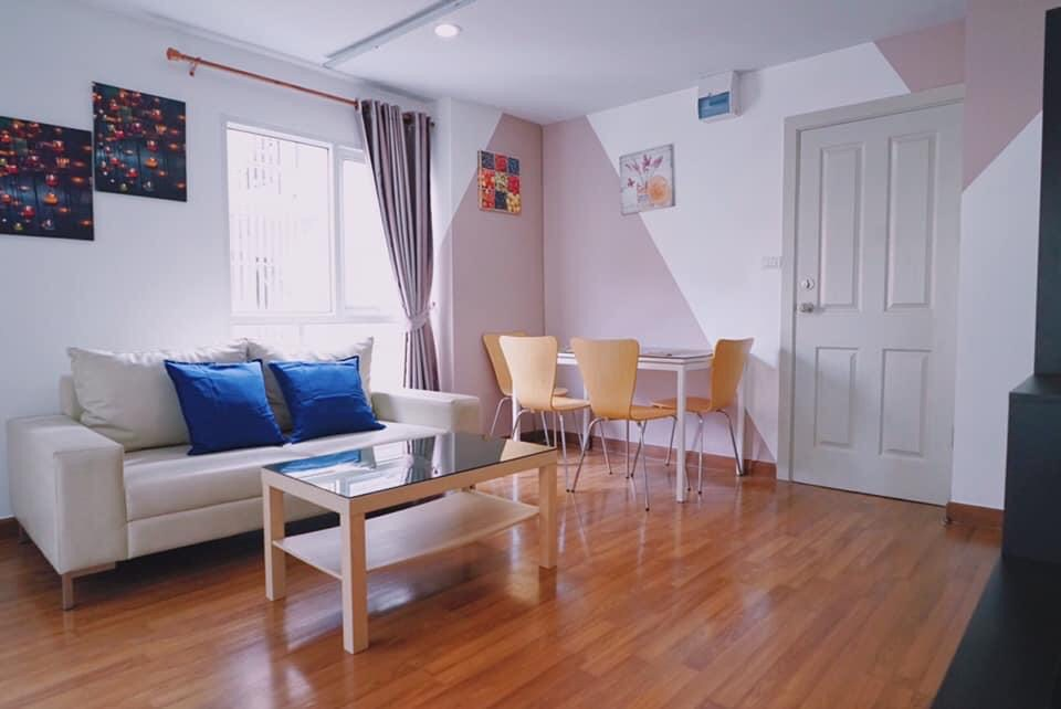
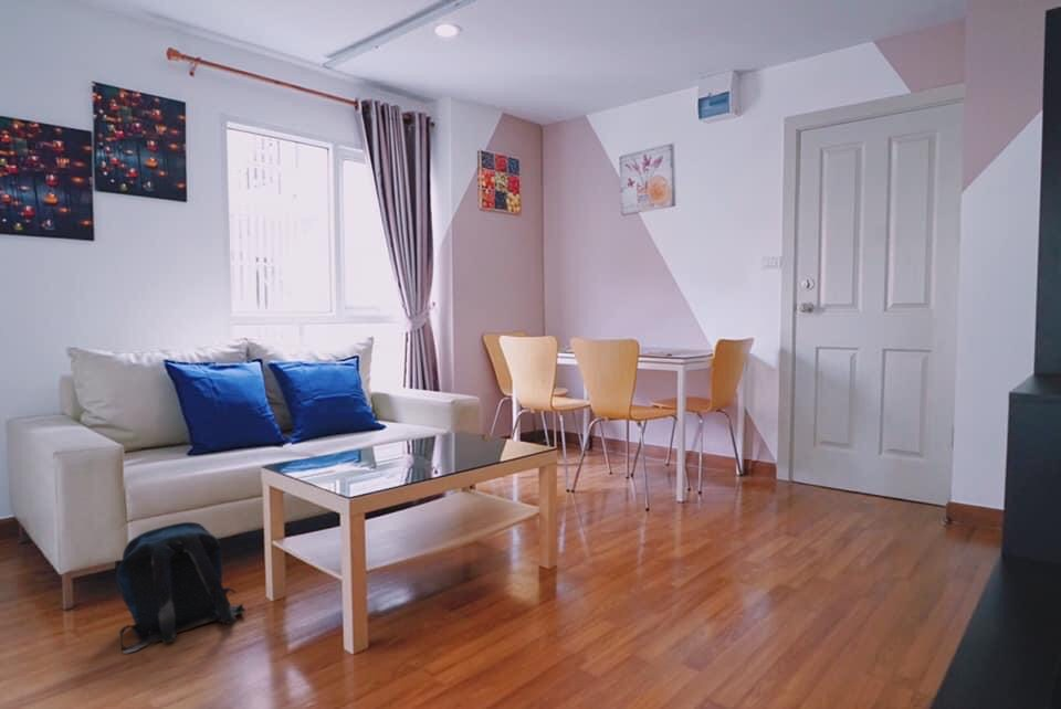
+ backpack [115,521,248,655]
